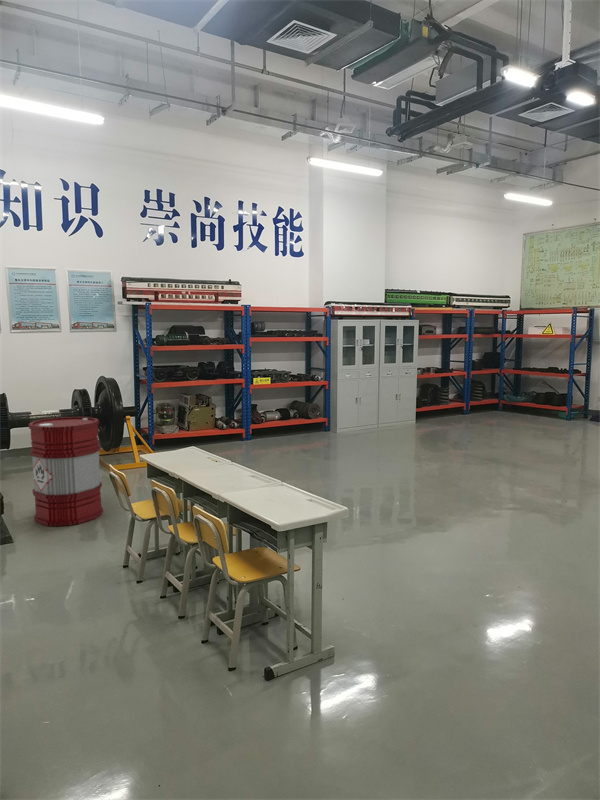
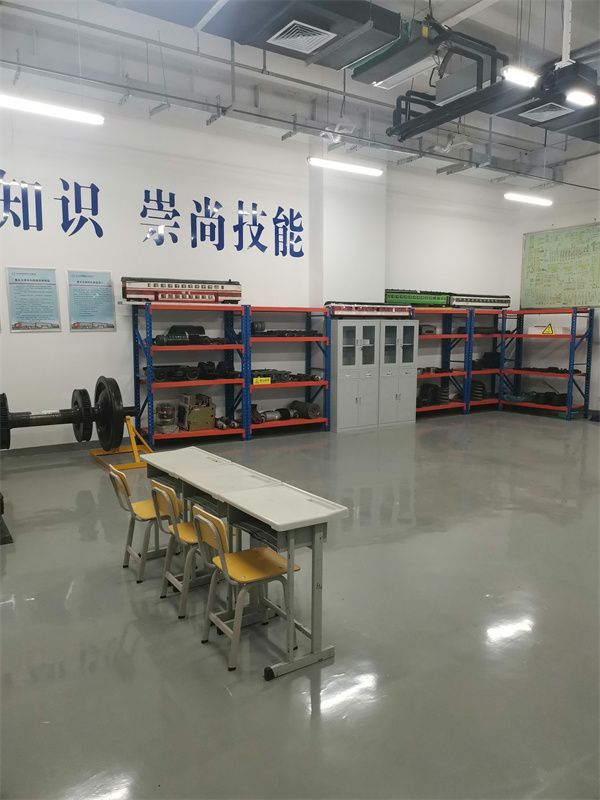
- trash can [27,416,104,527]
